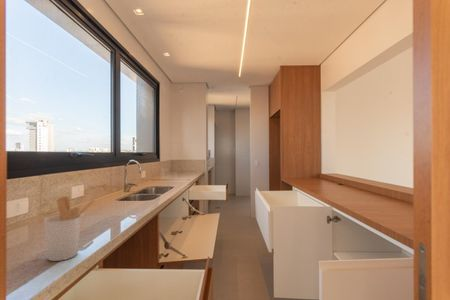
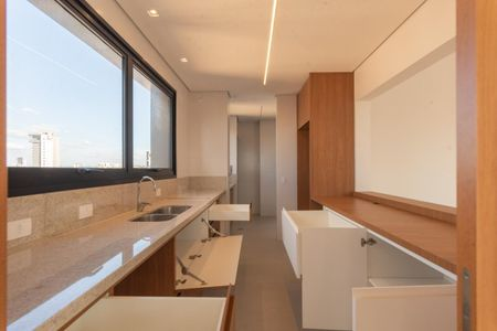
- utensil holder [43,195,97,262]
